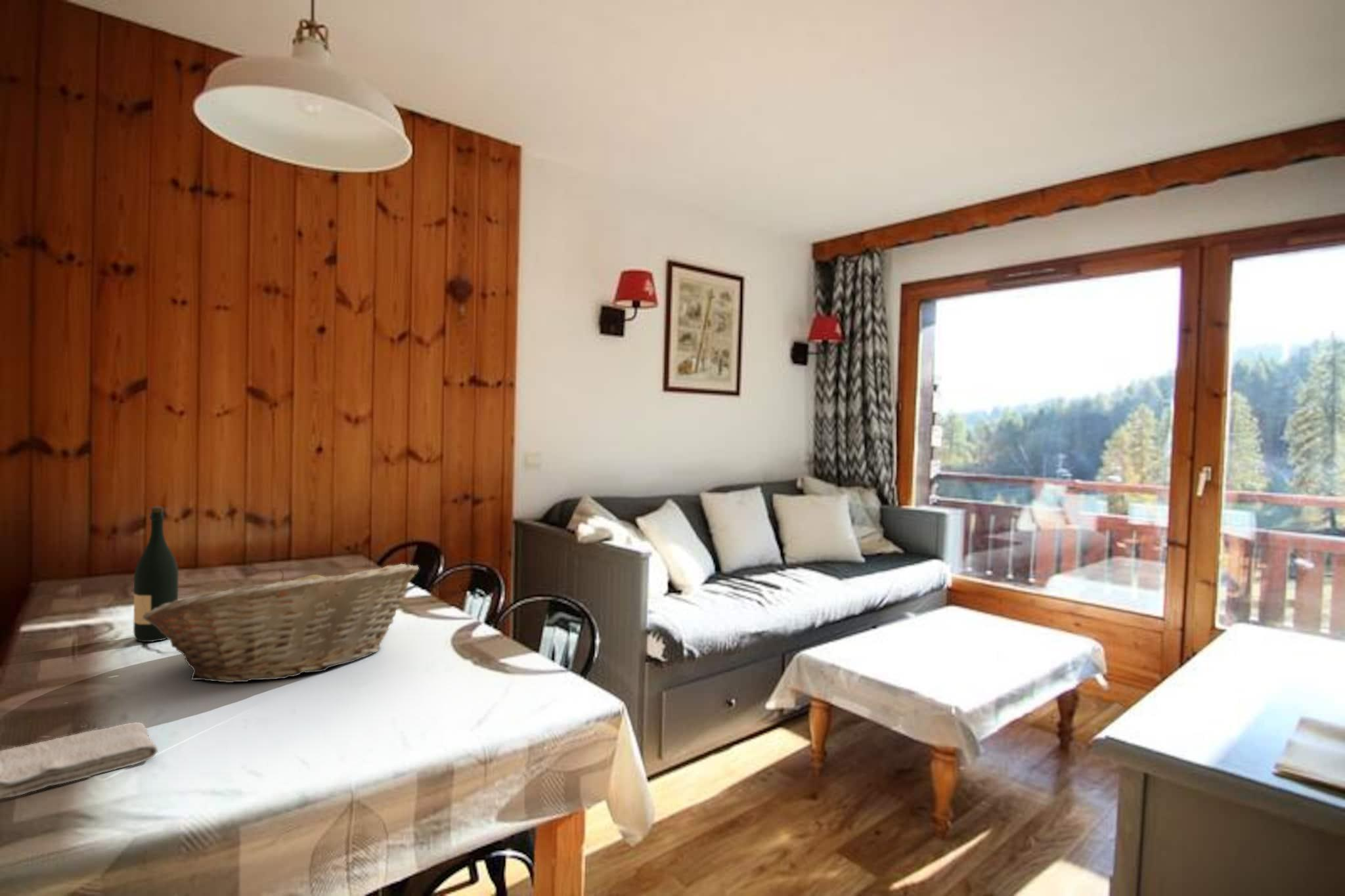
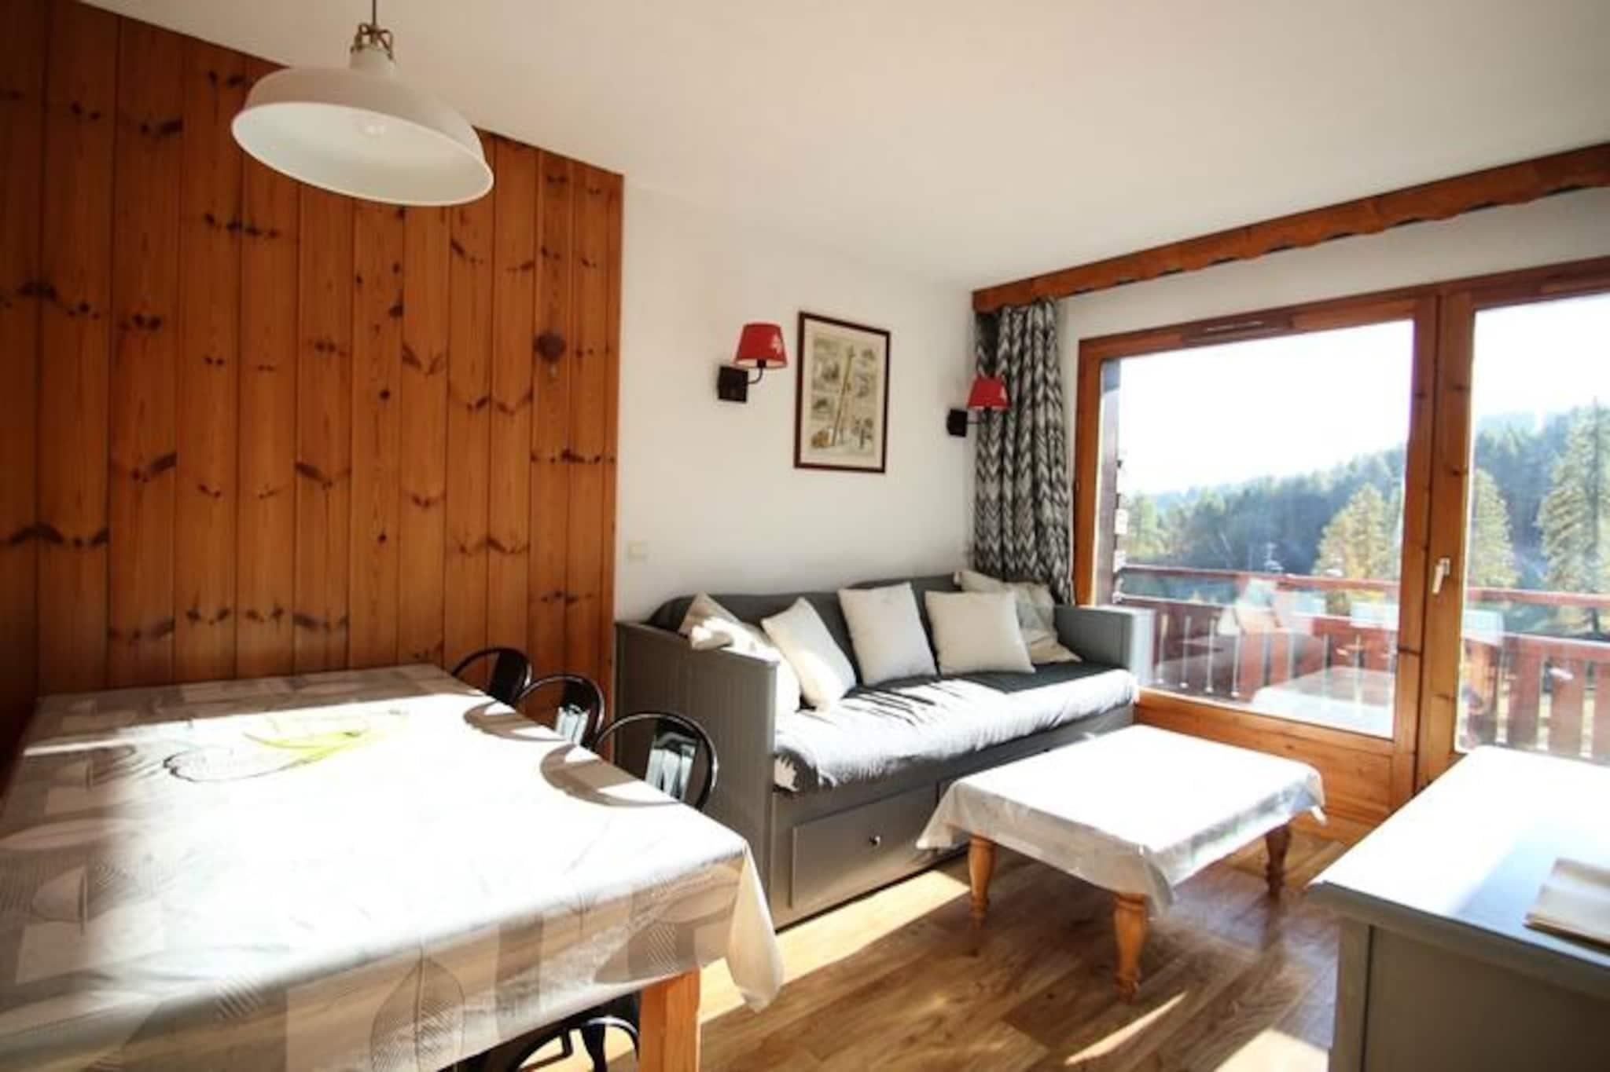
- fruit basket [143,563,420,683]
- washcloth [0,721,158,800]
- wine bottle [133,506,179,643]
